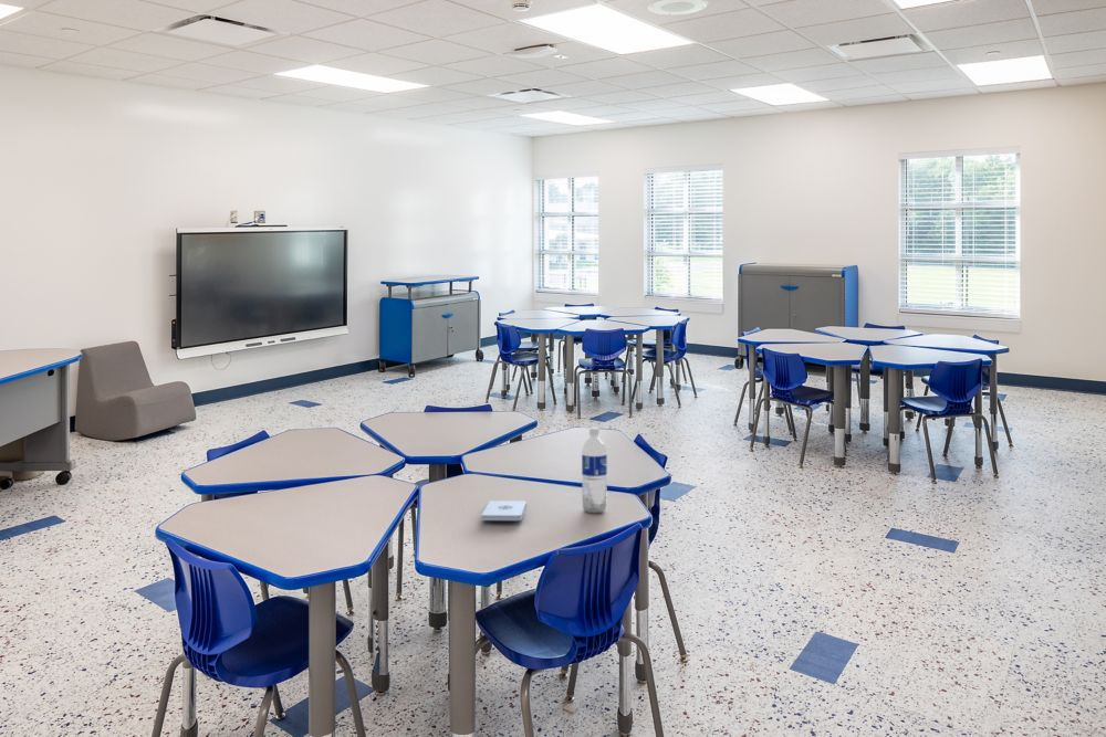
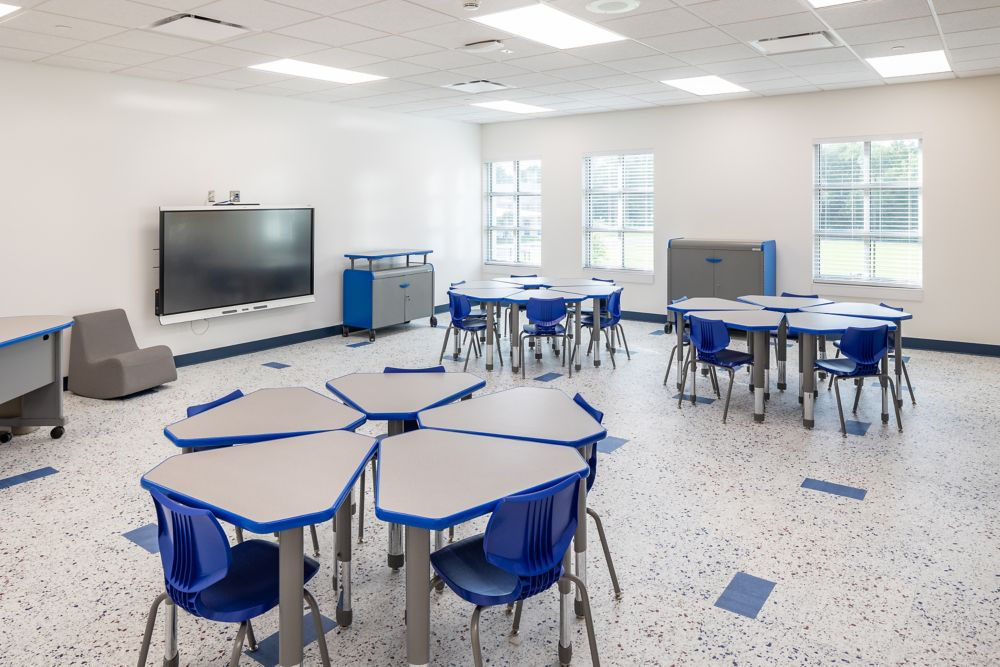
- water bottle [581,427,608,514]
- notepad [480,499,528,522]
